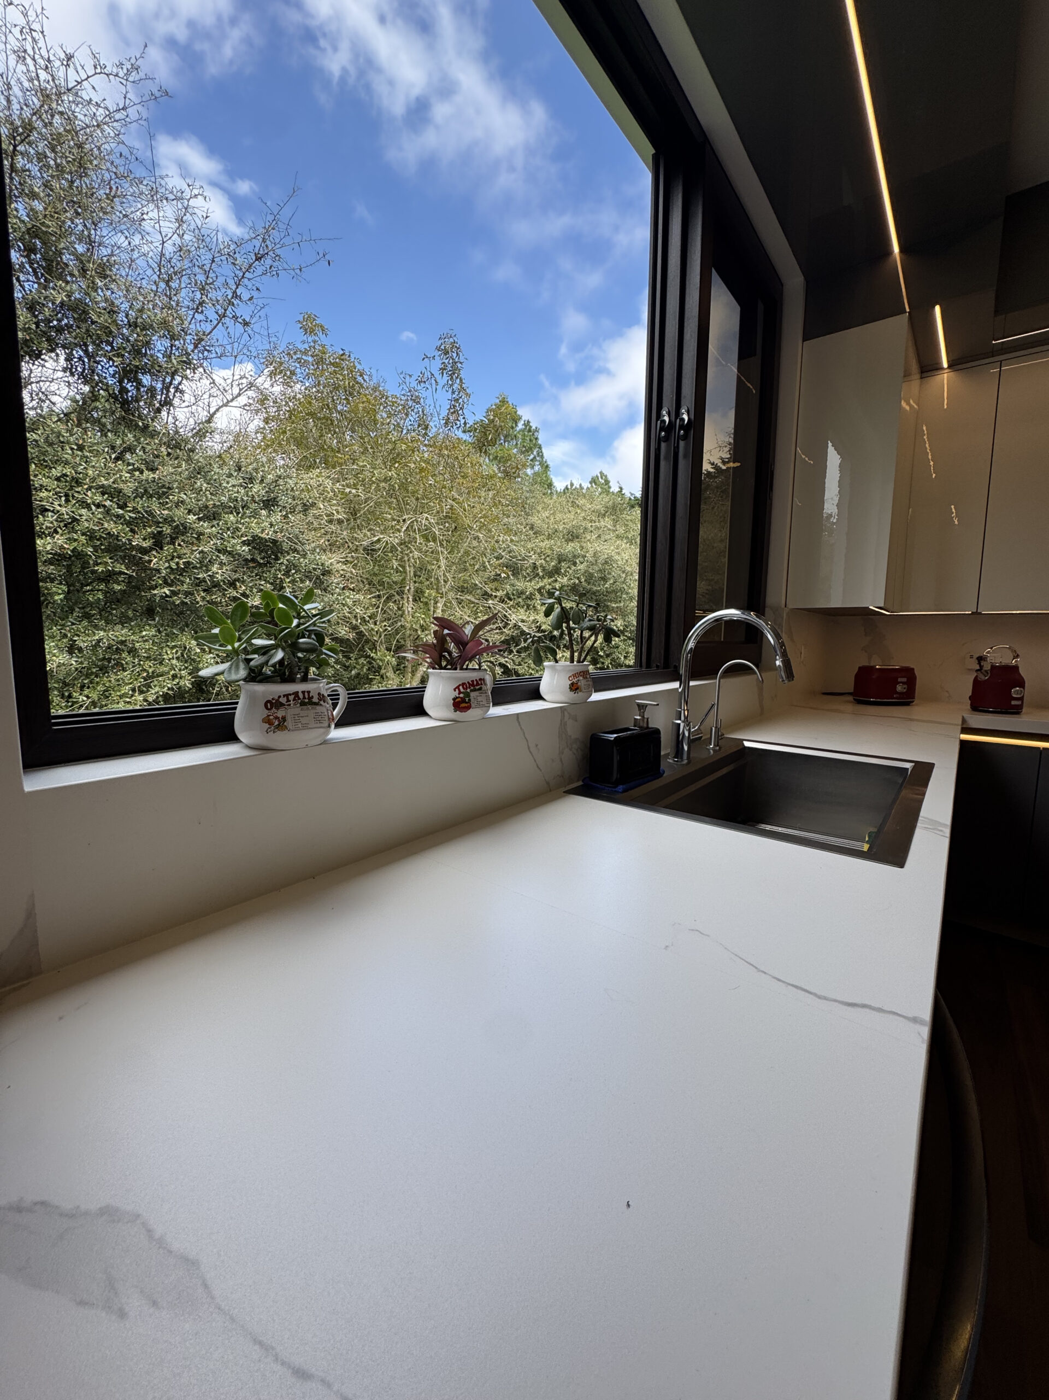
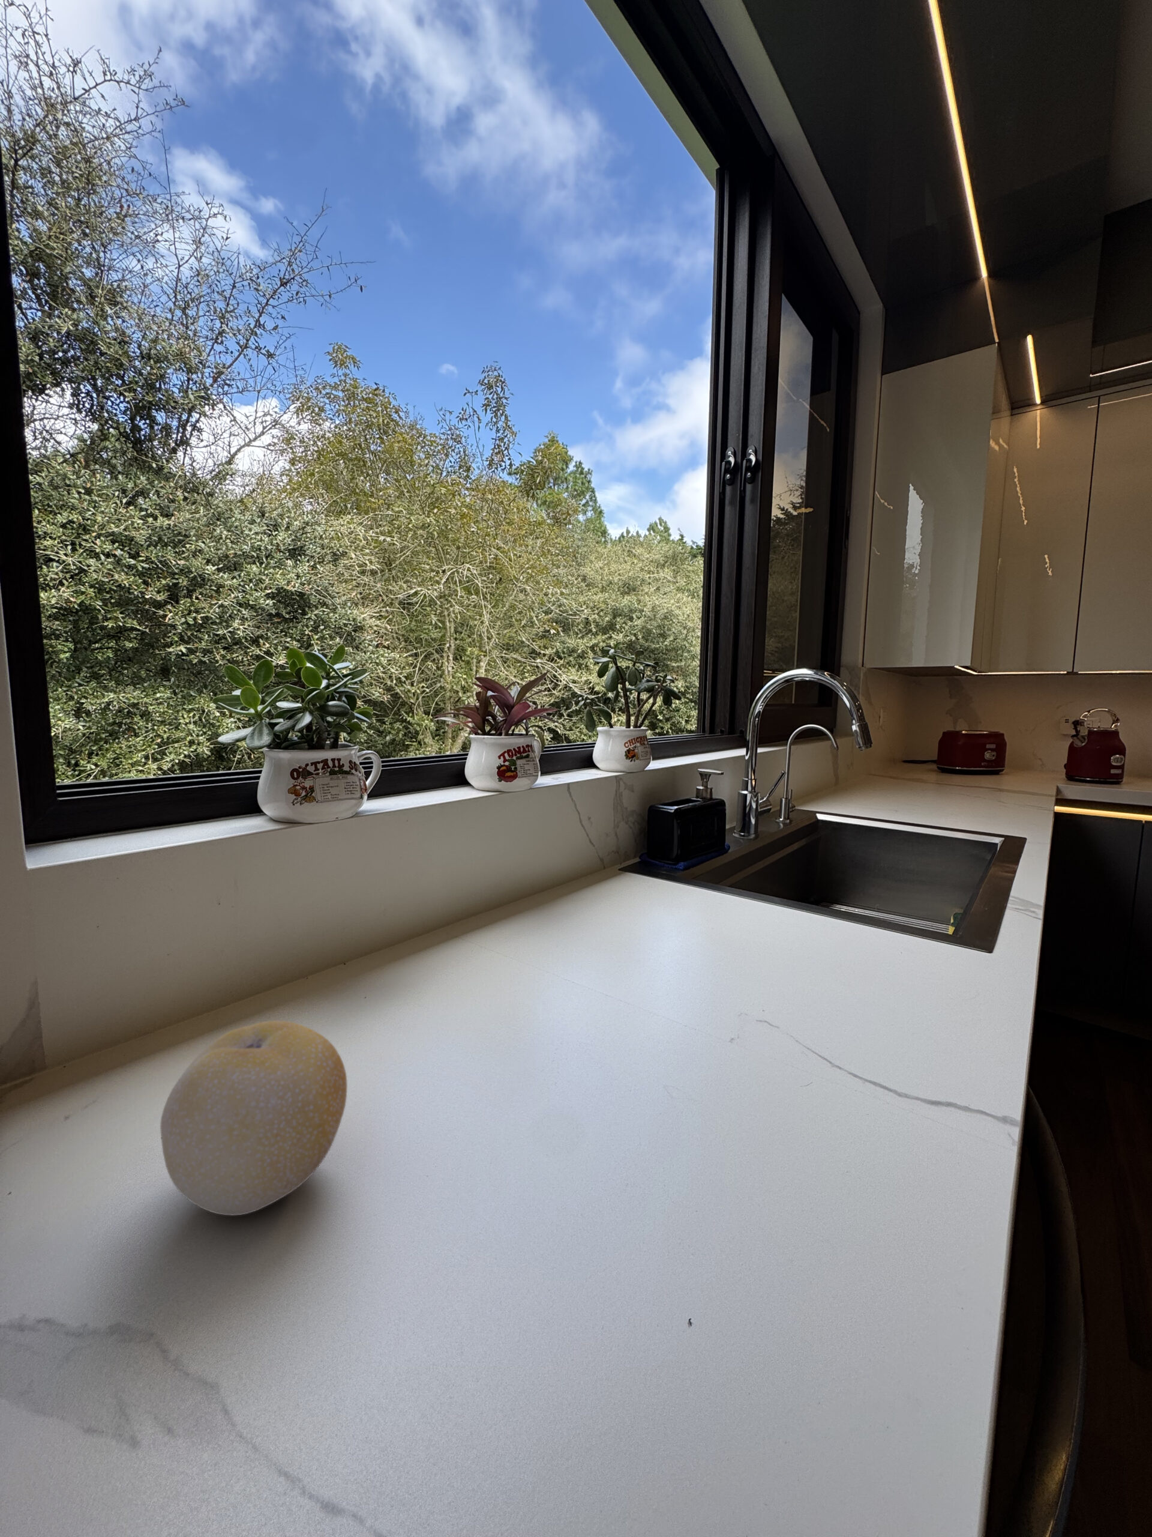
+ fruit [160,1020,349,1216]
